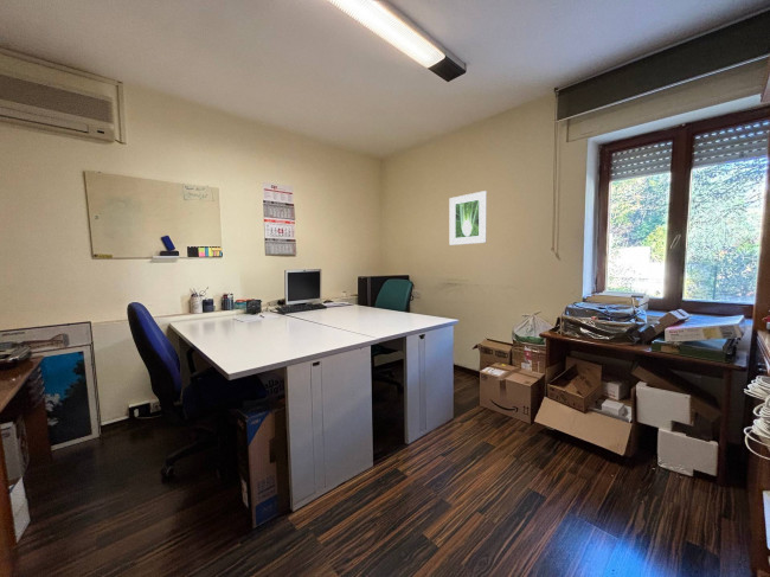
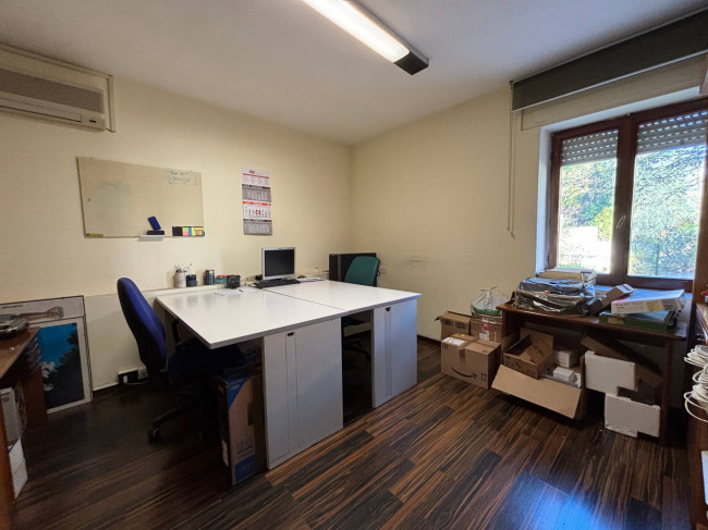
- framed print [449,190,488,246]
